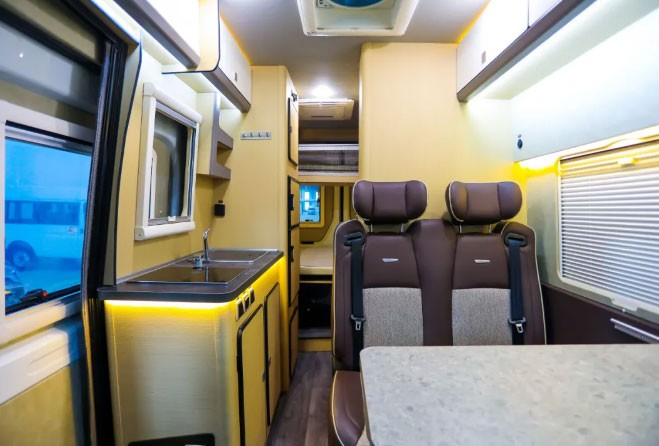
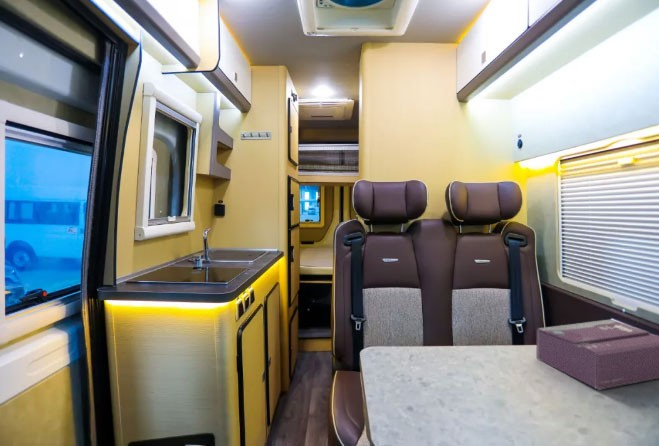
+ tissue box [536,319,659,391]
